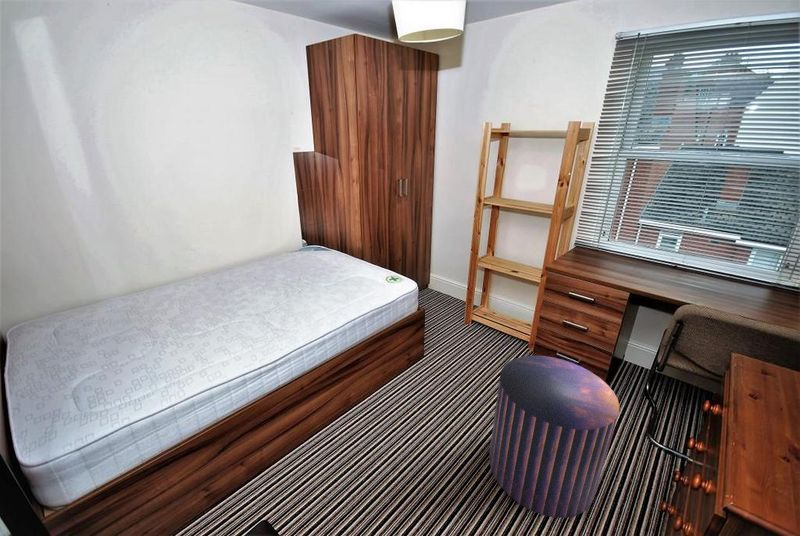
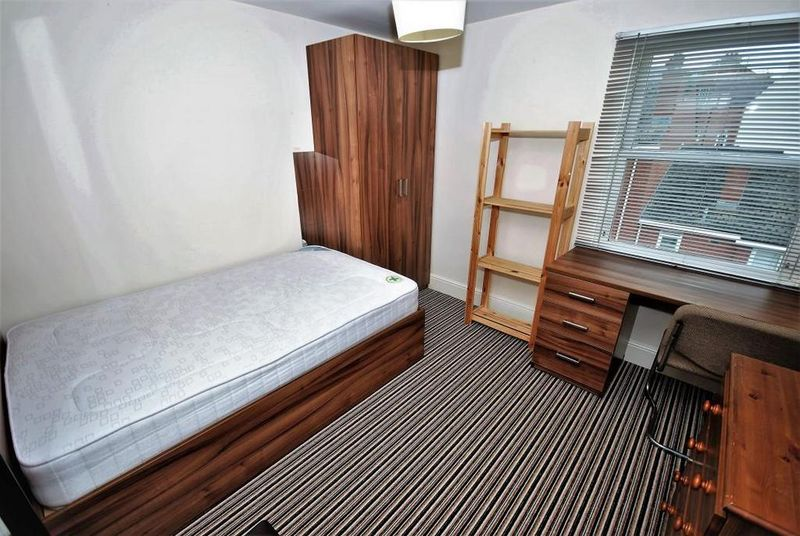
- stool [488,355,620,519]
